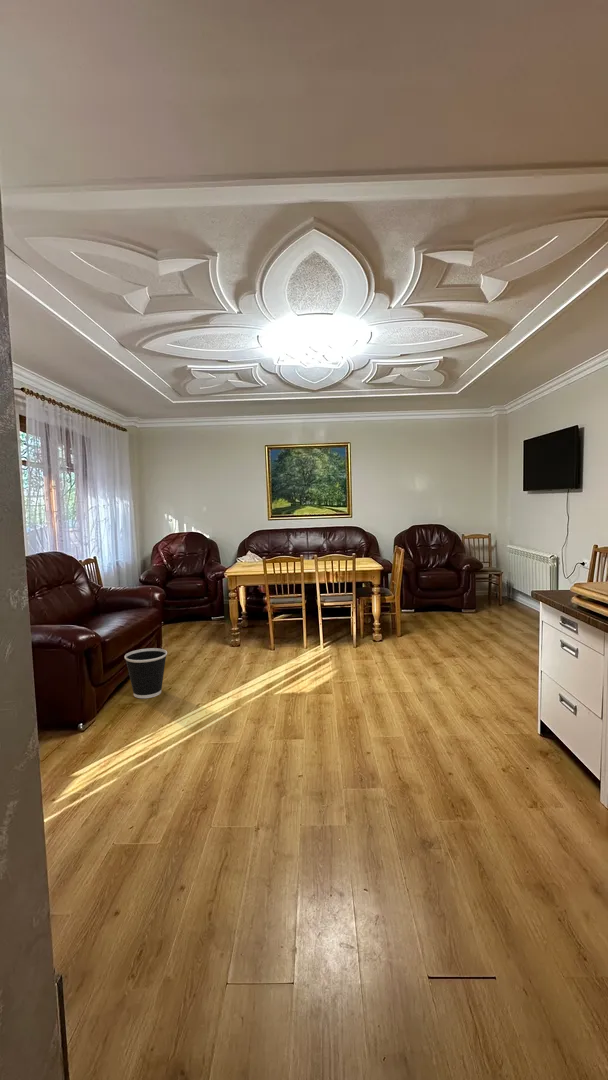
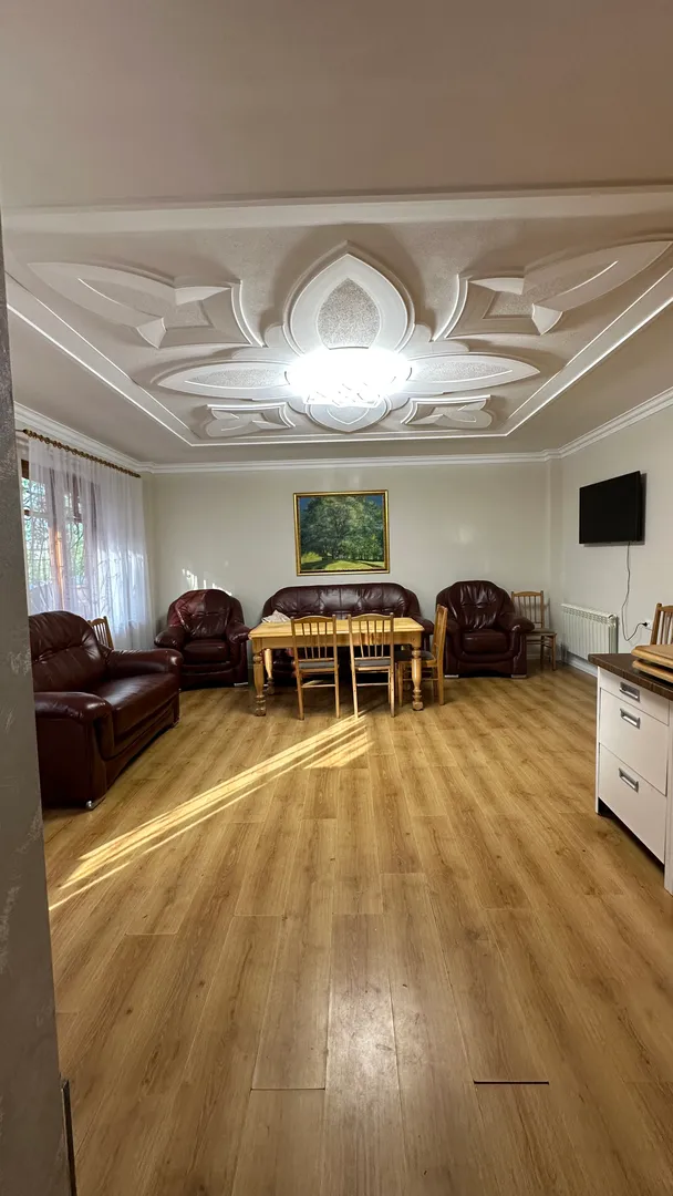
- wastebasket [124,647,168,699]
